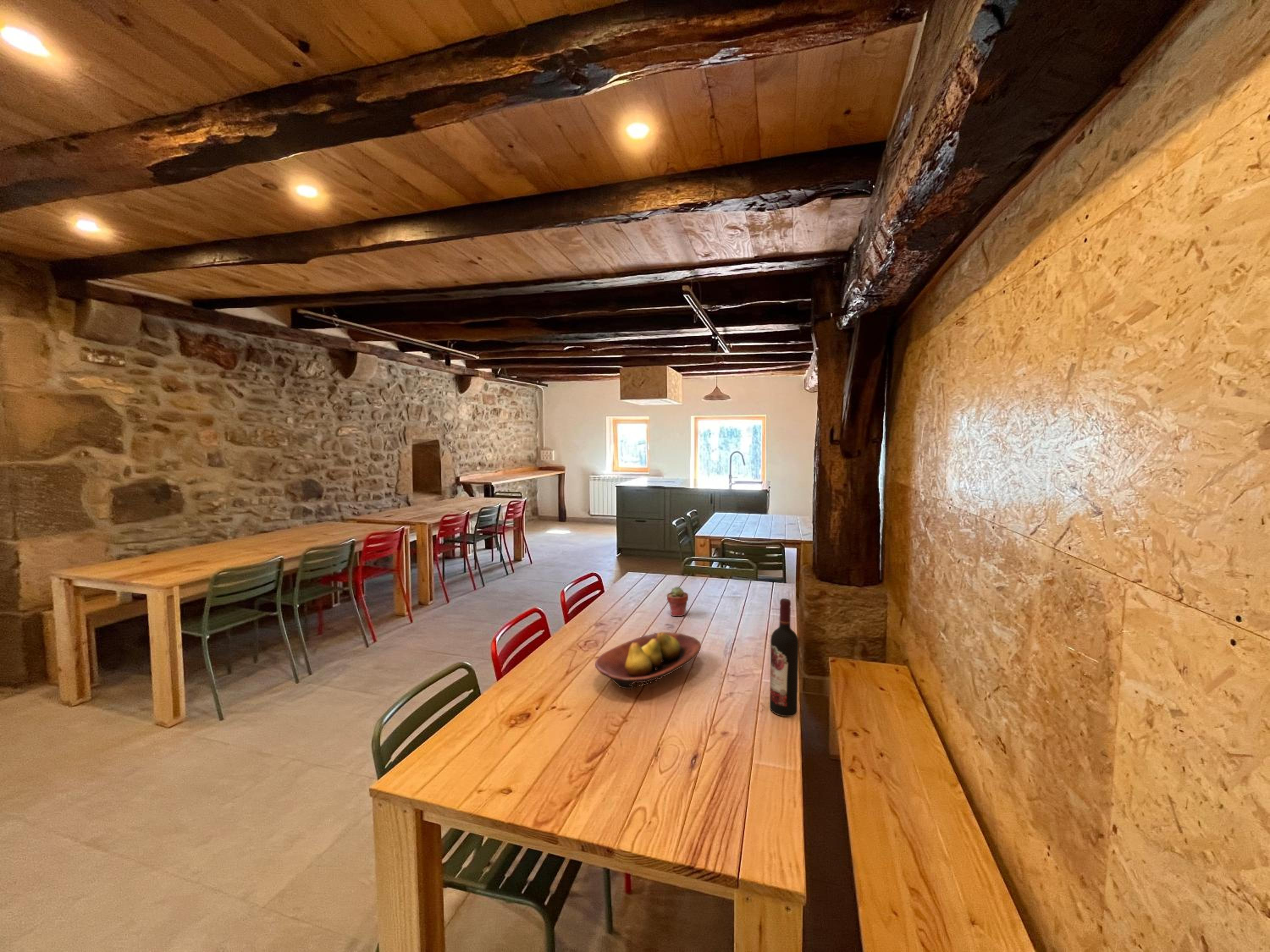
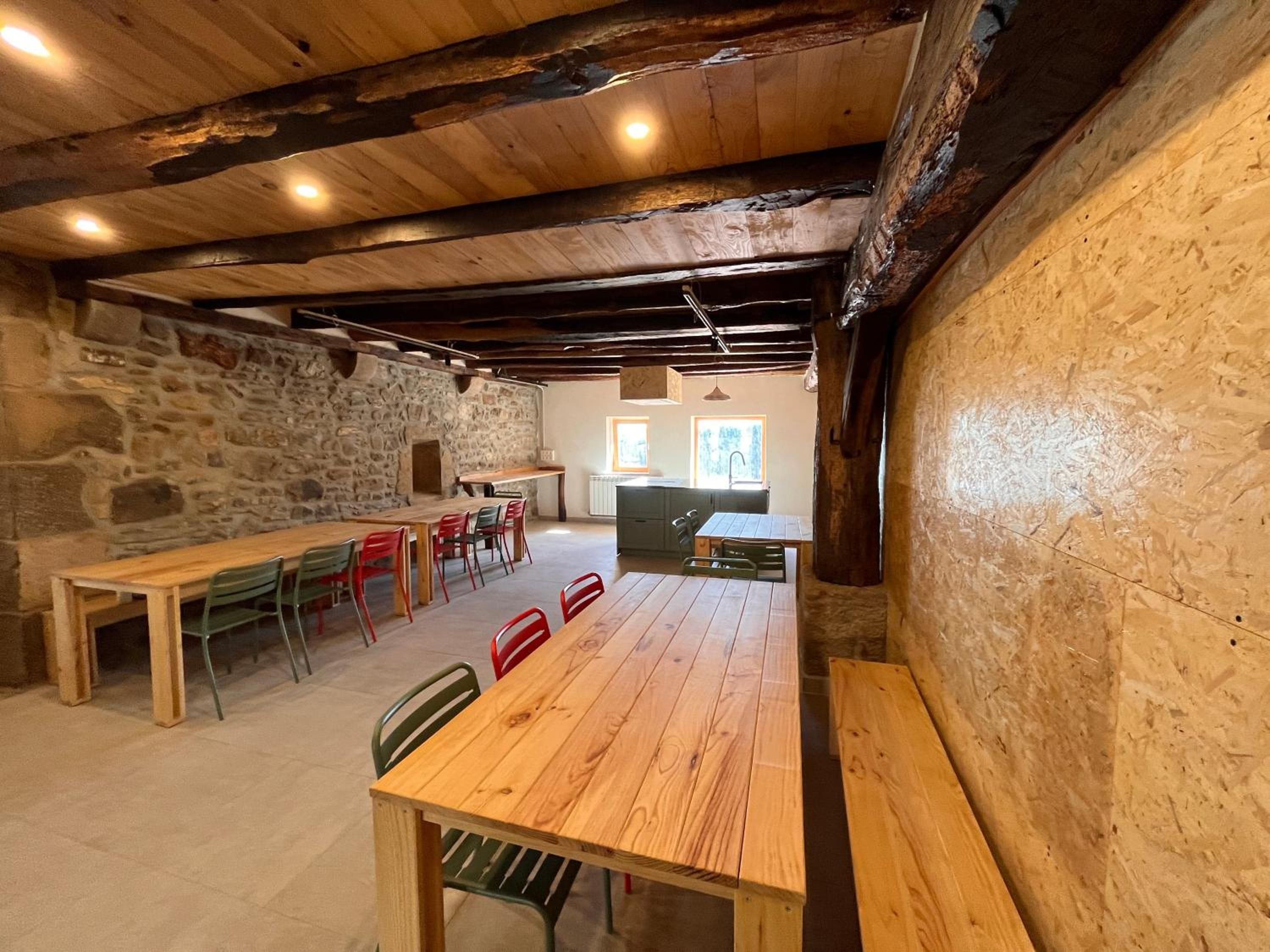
- potted succulent [666,586,689,617]
- fruit bowl [594,632,701,689]
- wine bottle [769,598,799,717]
